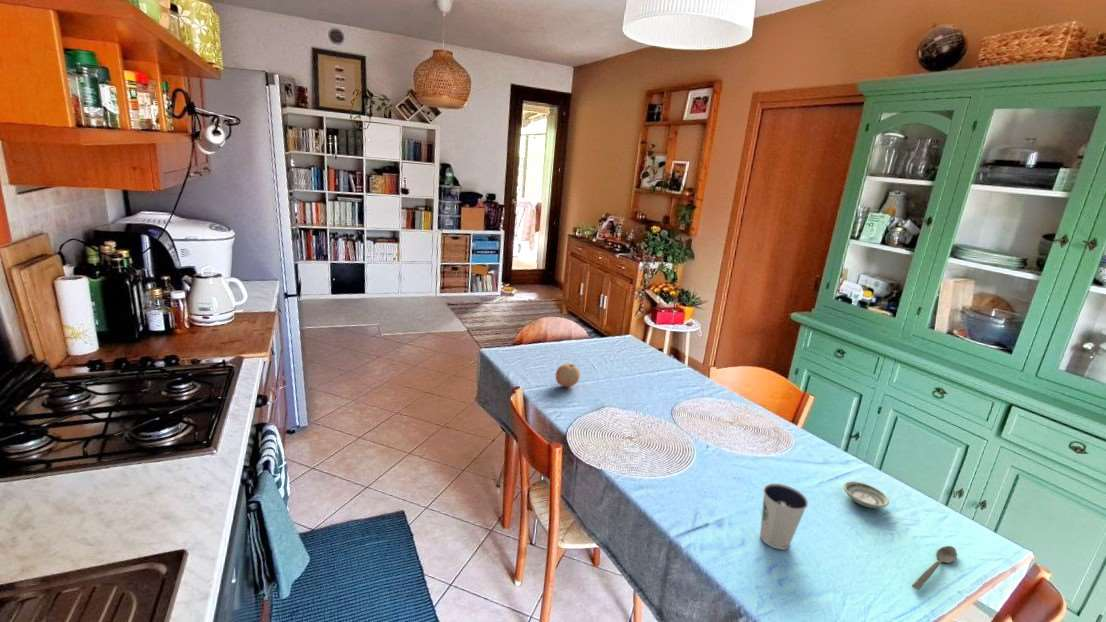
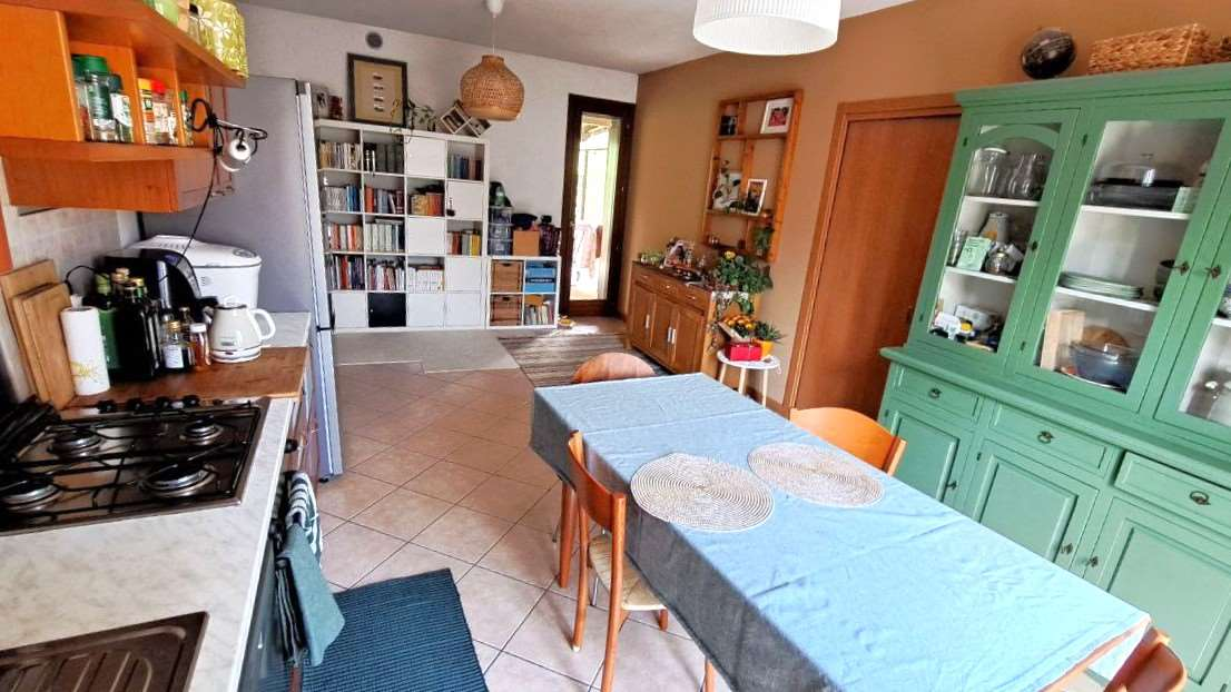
- fruit [555,363,581,388]
- saucer [842,480,890,509]
- spoon [911,545,958,591]
- dixie cup [759,483,809,550]
